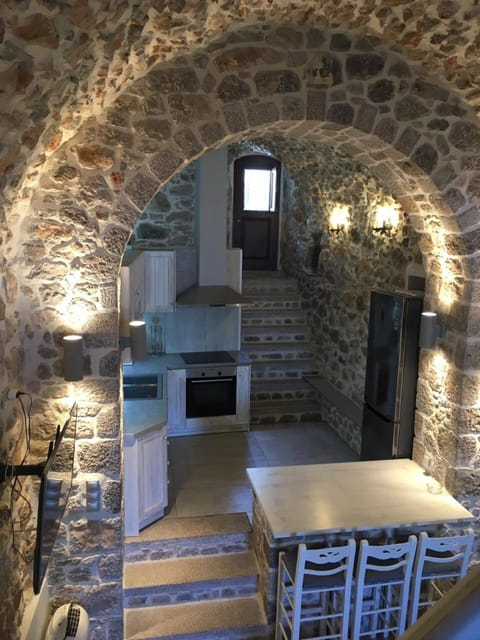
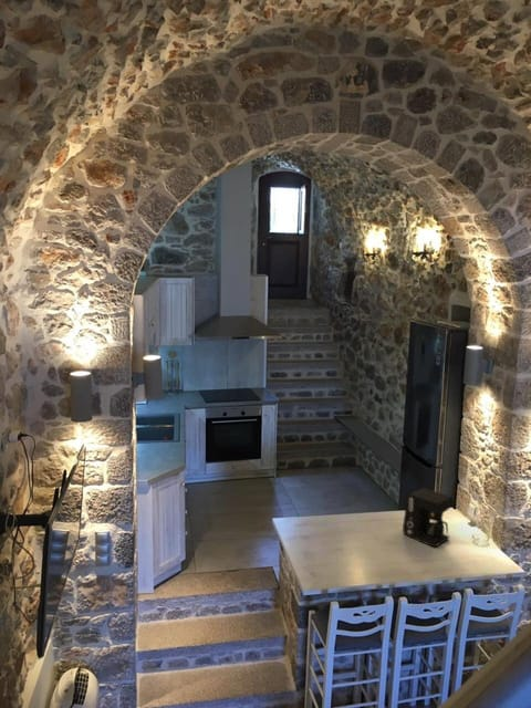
+ coffee maker [402,487,454,549]
